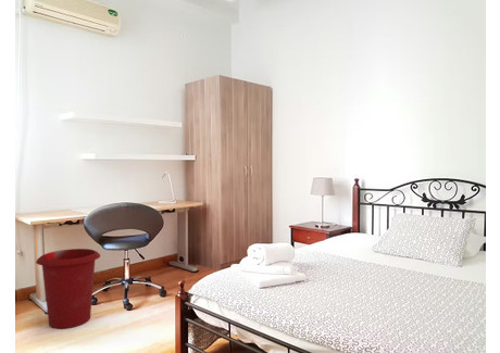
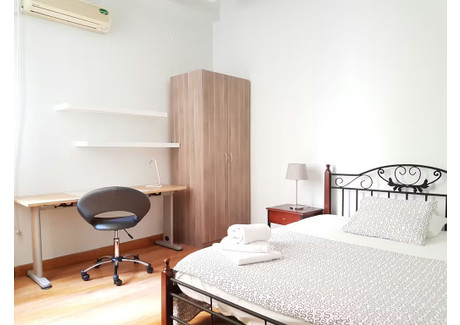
- waste bin [35,248,101,329]
